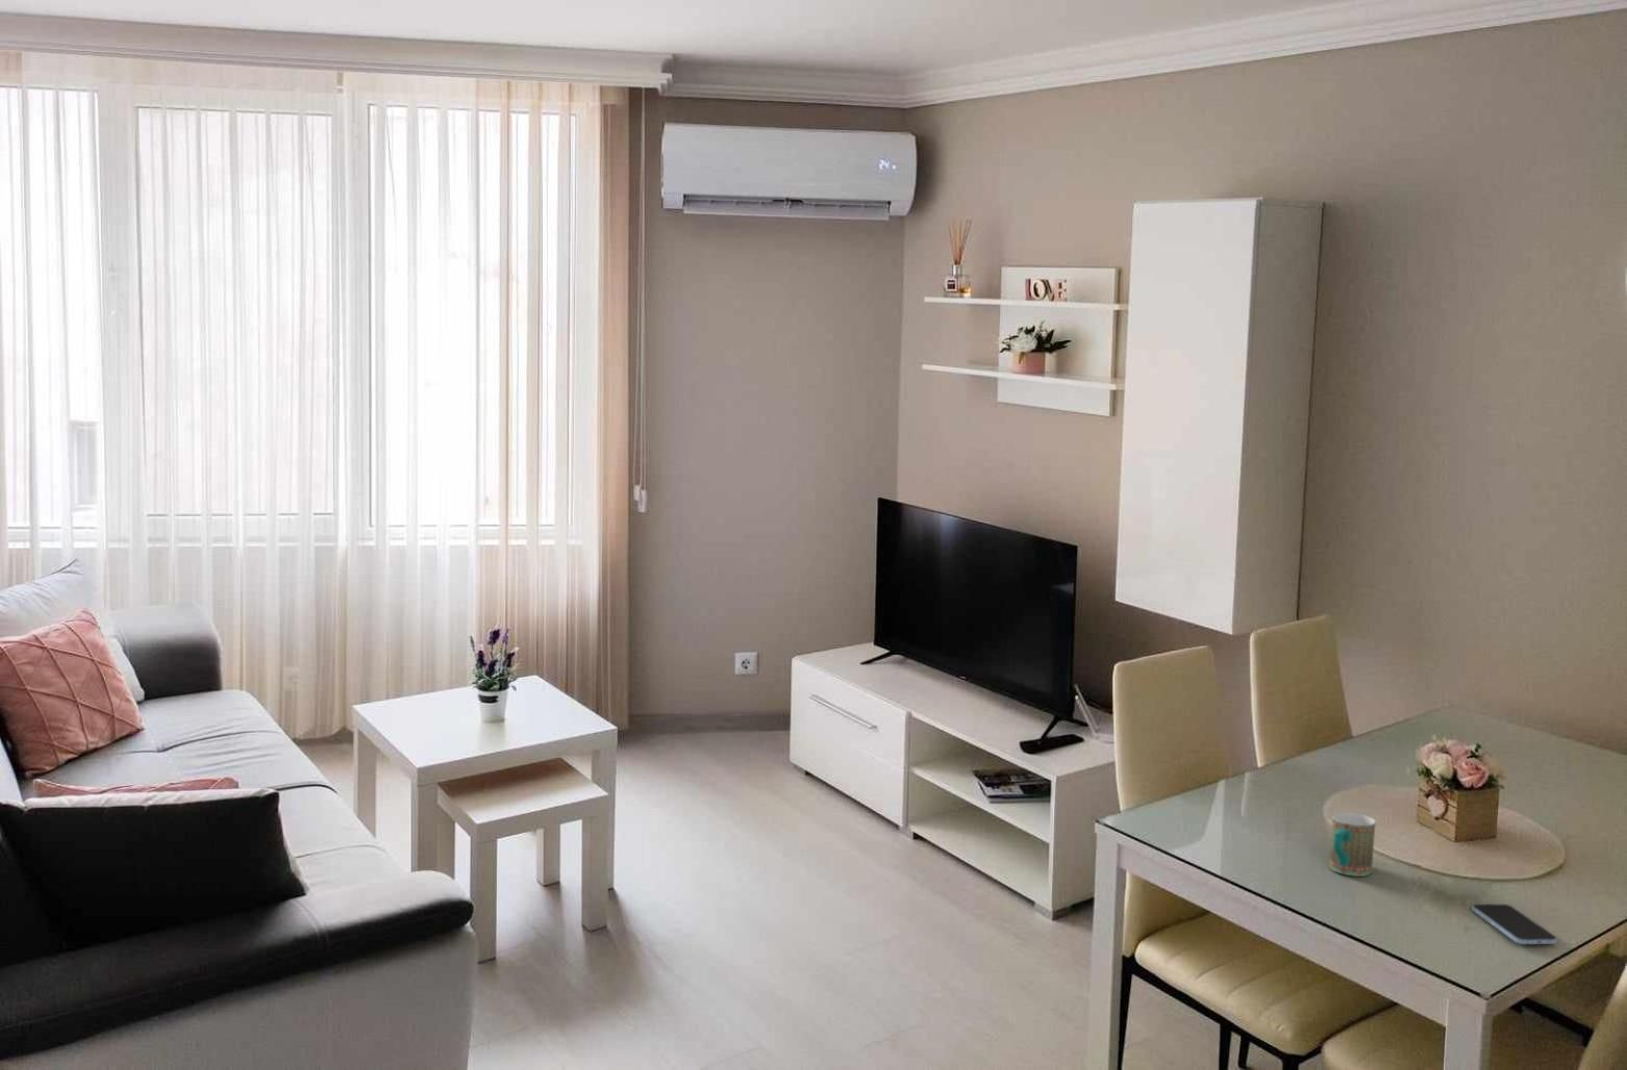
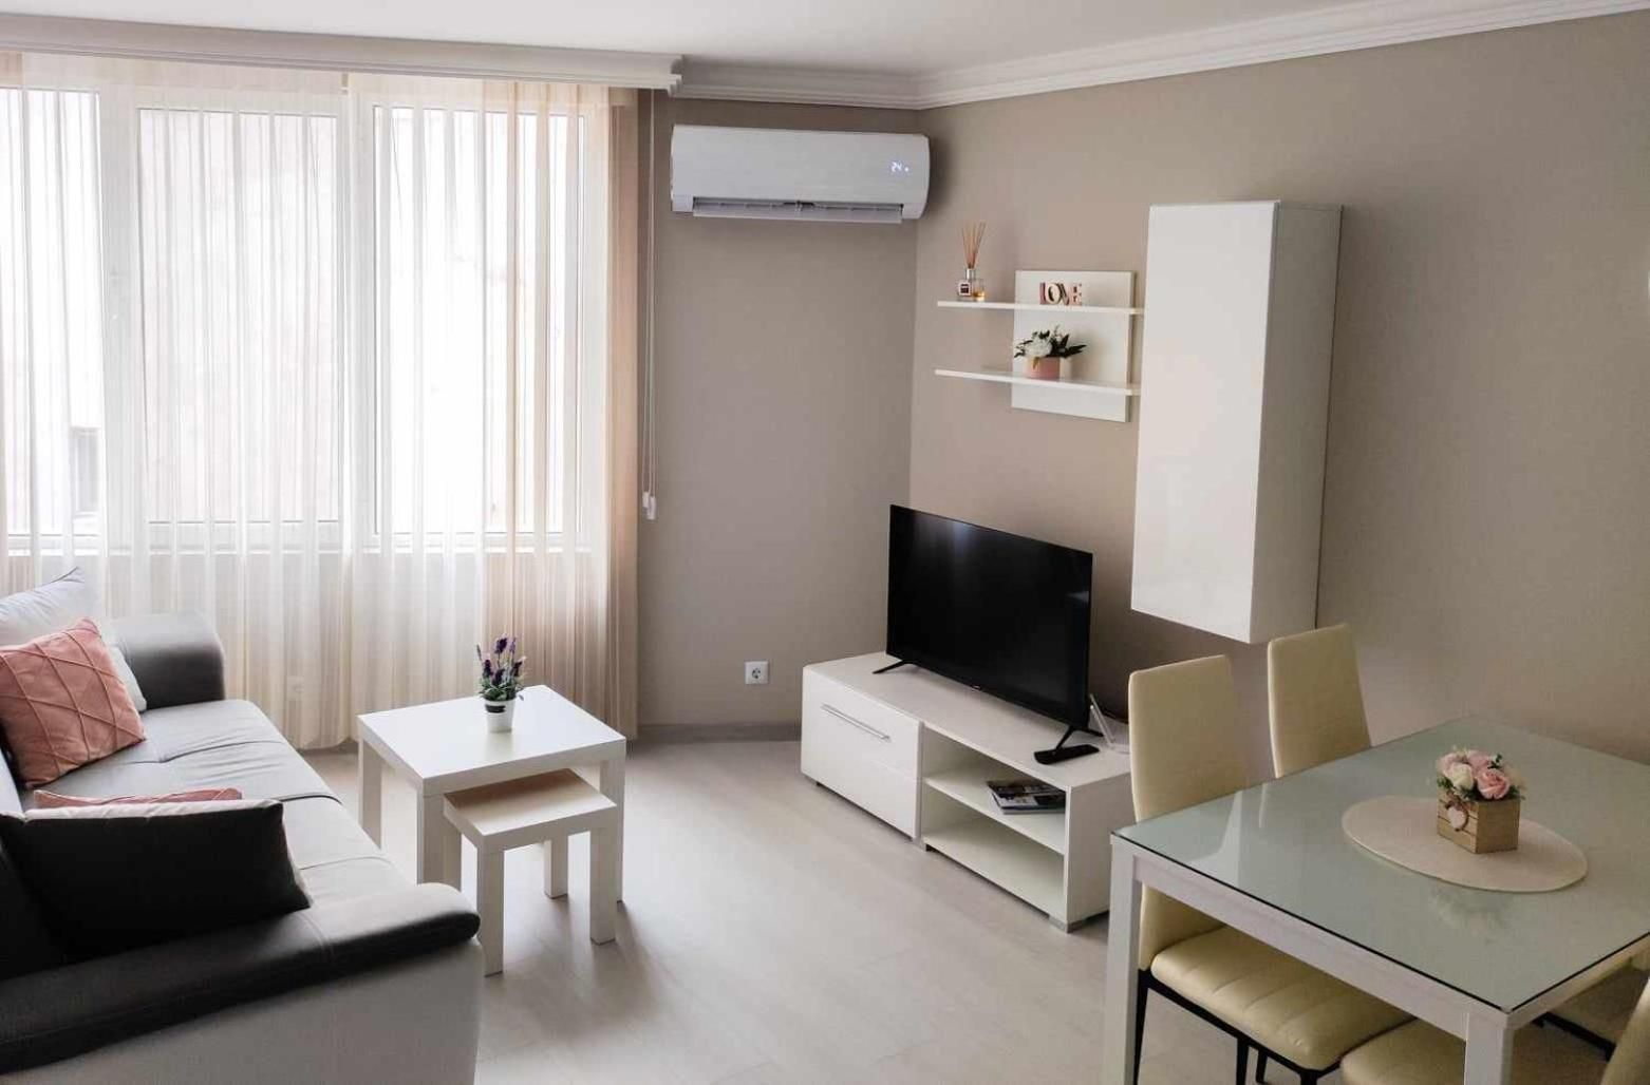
- smartphone [1471,904,1558,945]
- mug [1328,812,1376,878]
